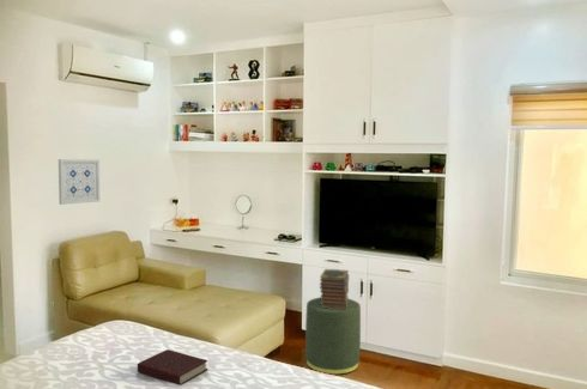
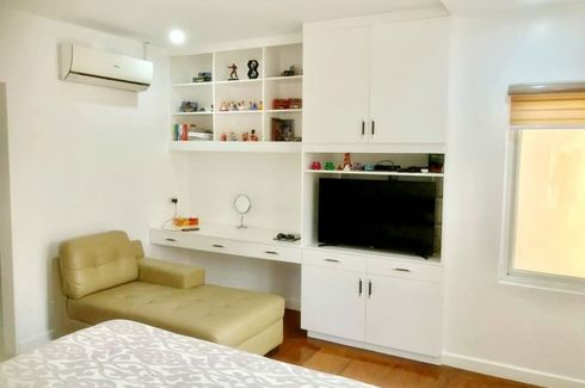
- book stack [319,268,350,309]
- book [137,348,208,387]
- ottoman [304,296,362,376]
- wall art [58,158,101,206]
